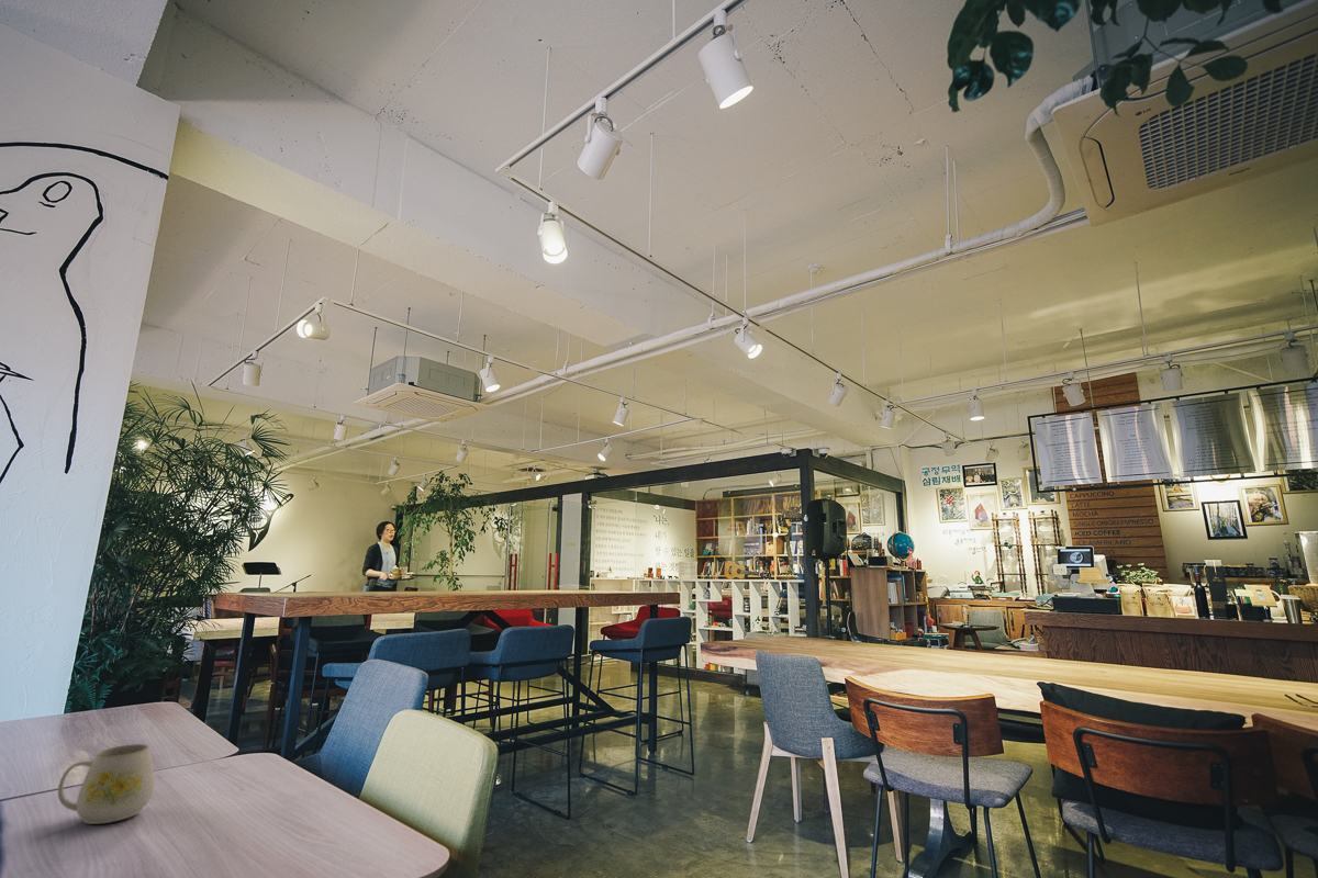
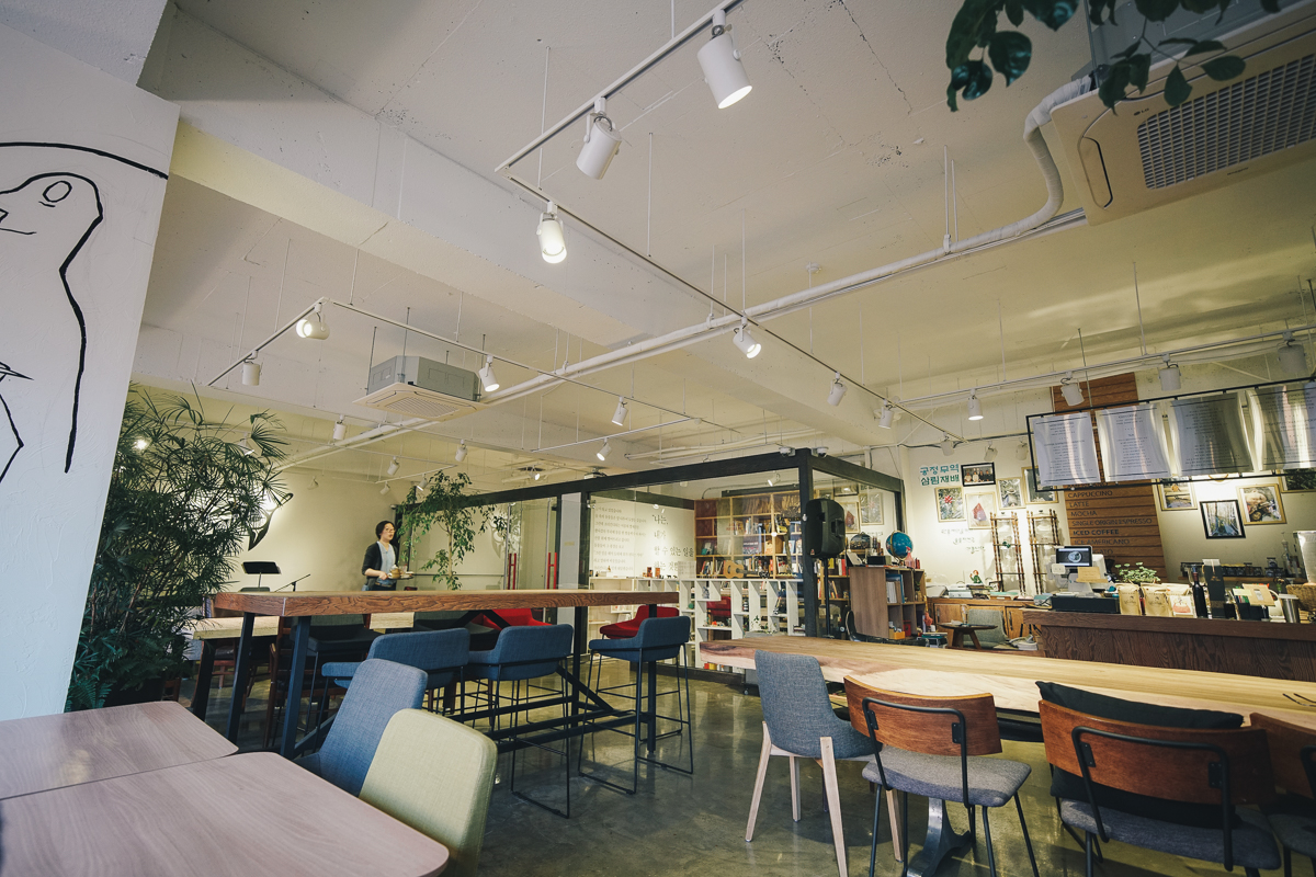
- mug [57,743,155,825]
